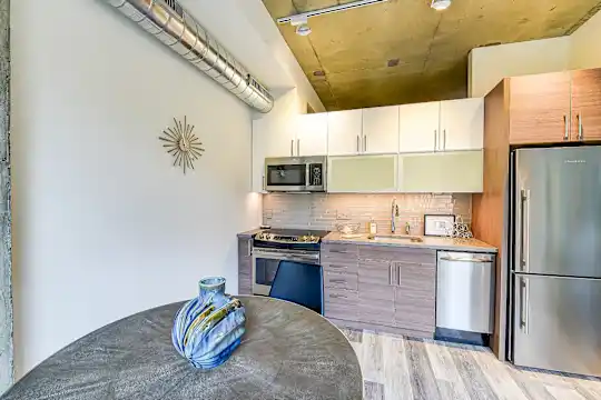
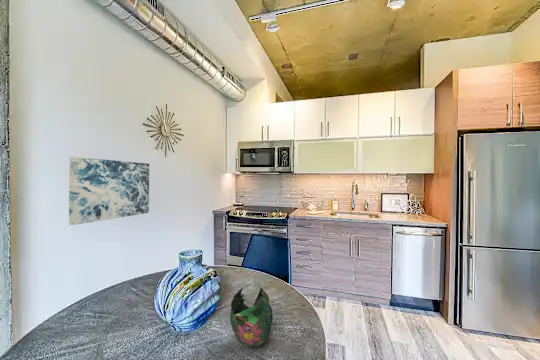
+ decorative bowl [229,287,274,349]
+ wall art [68,156,150,226]
